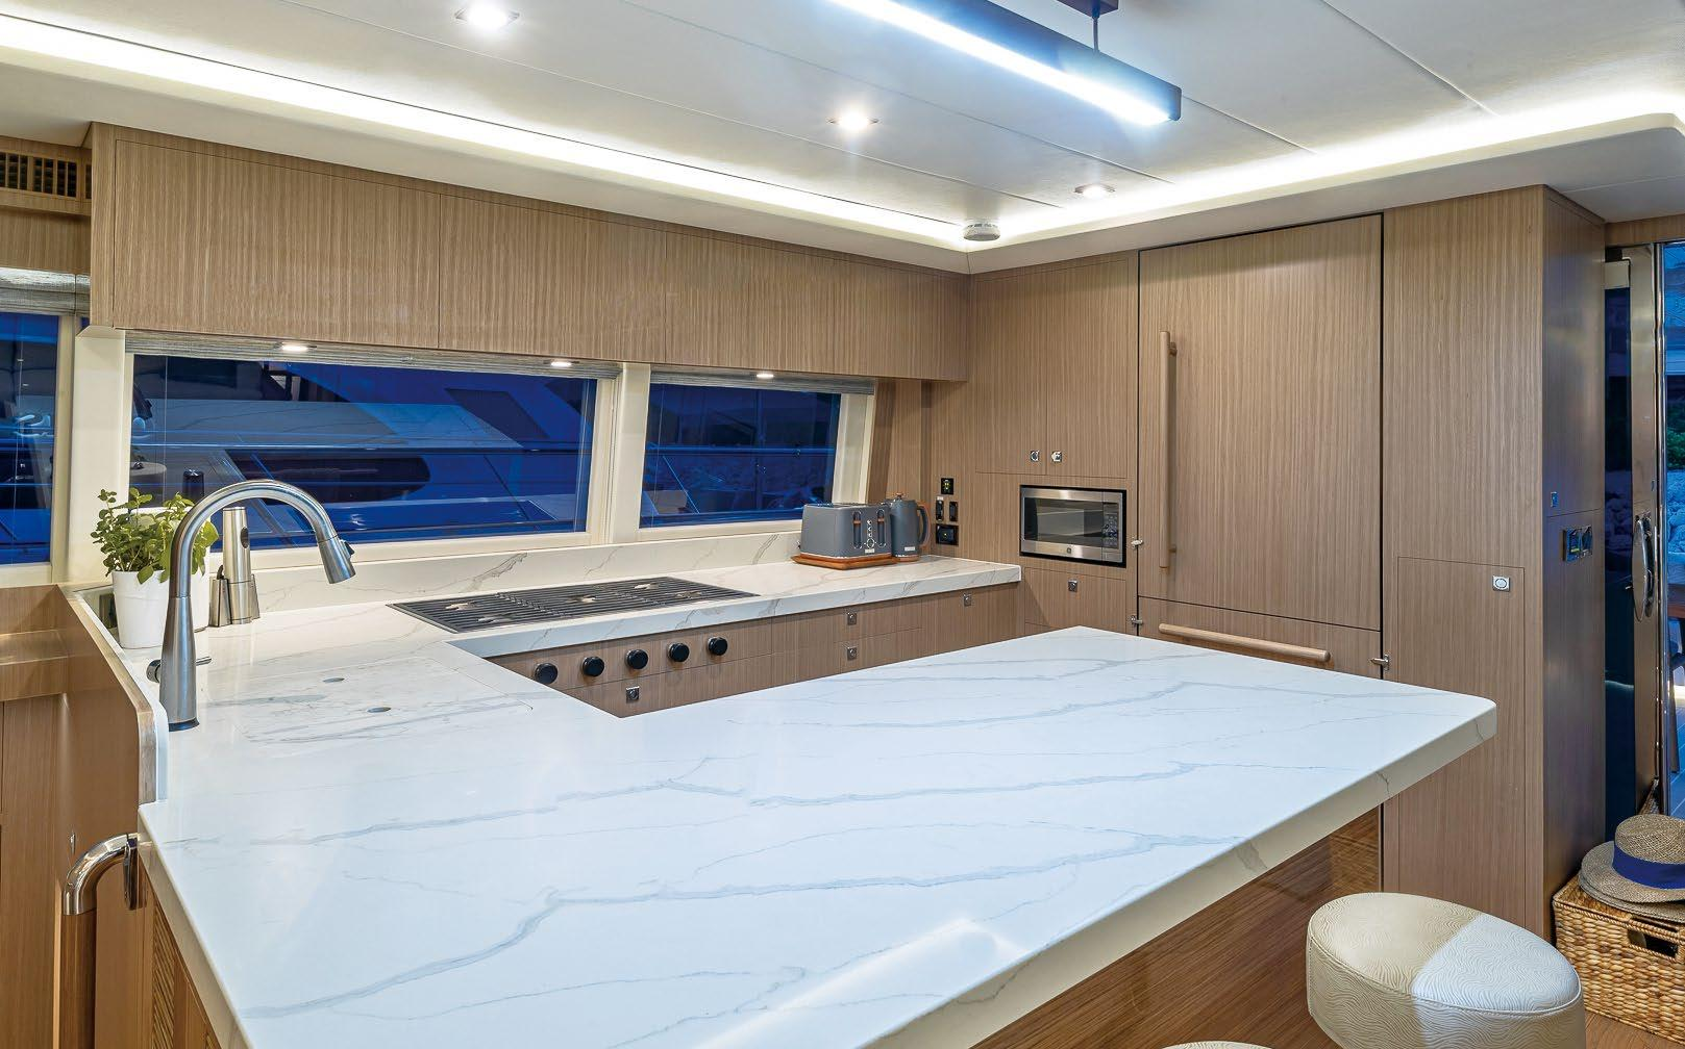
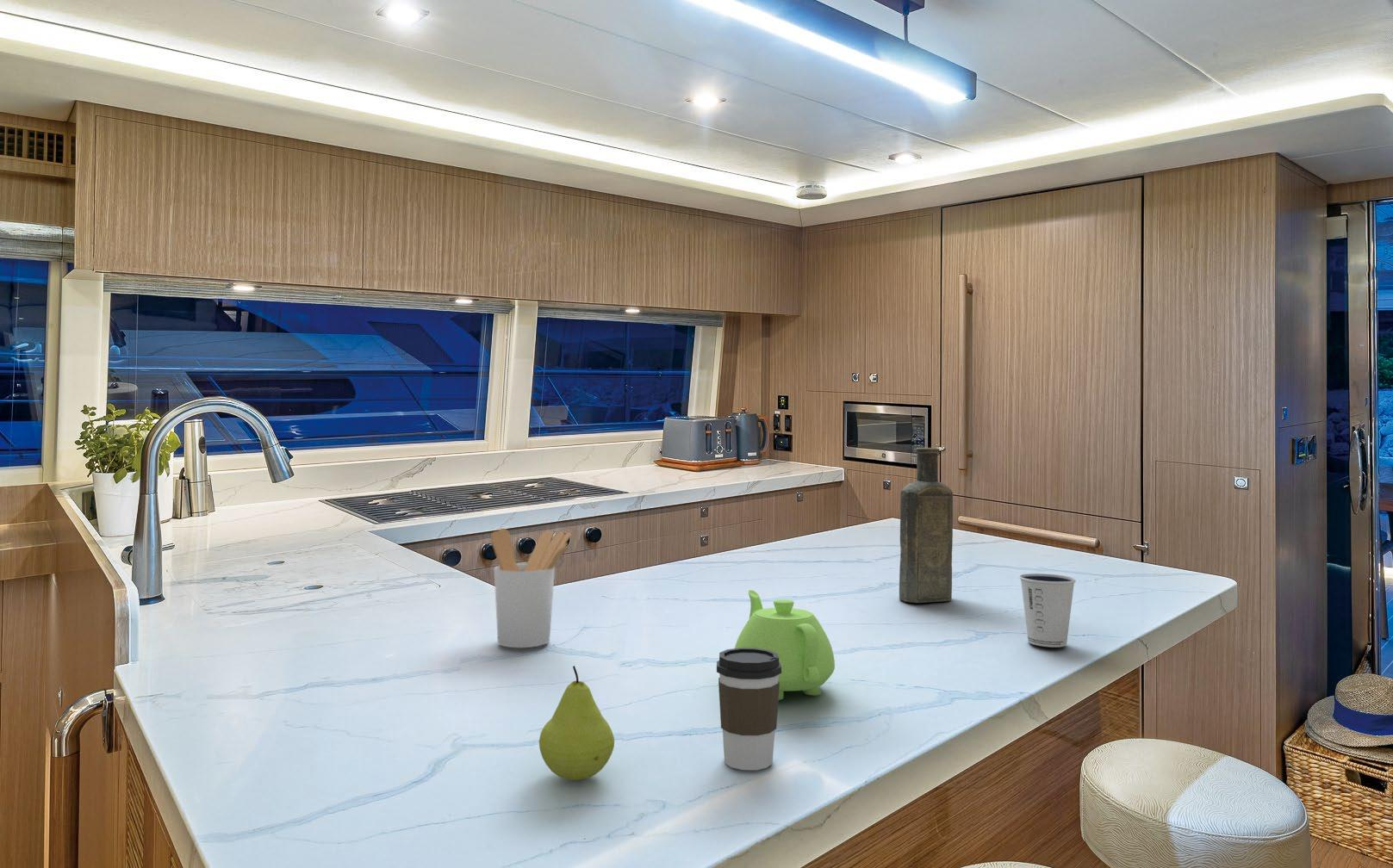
+ teapot [734,589,836,701]
+ utensil holder [490,528,572,648]
+ dixie cup [1018,573,1076,648]
+ bottle [899,447,954,604]
+ fruit [538,665,615,781]
+ coffee cup [716,648,781,771]
